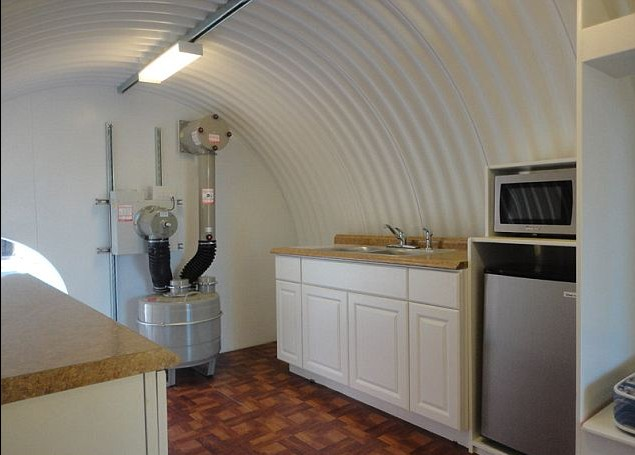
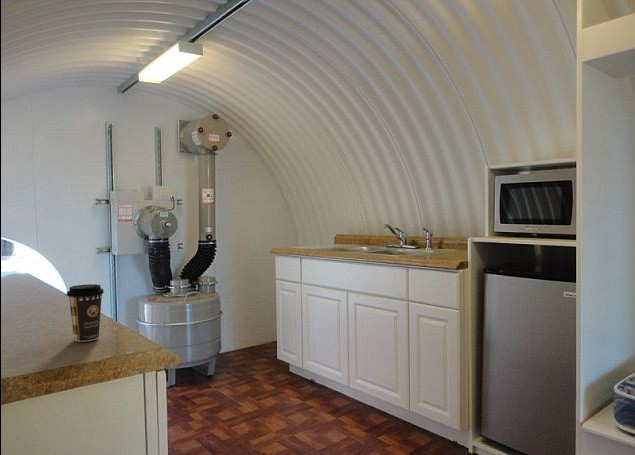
+ coffee cup [66,283,105,343]
